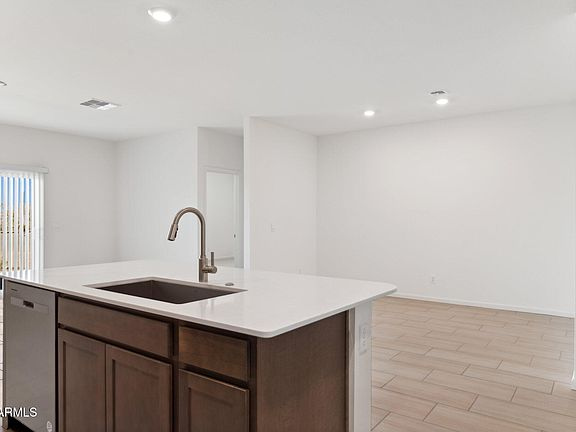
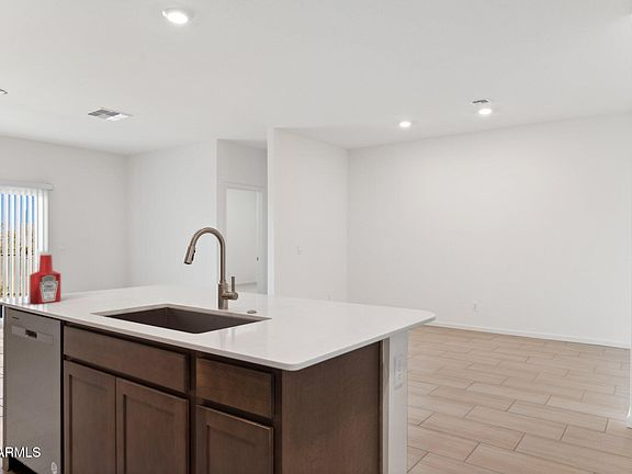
+ soap bottle [29,250,61,305]
